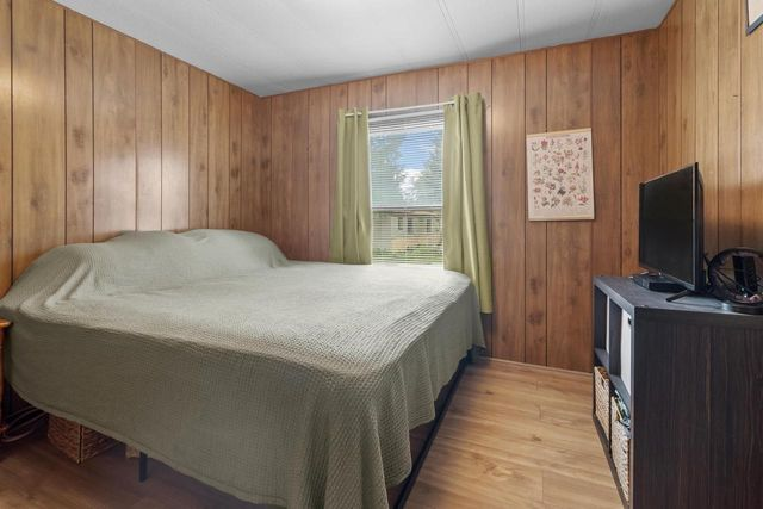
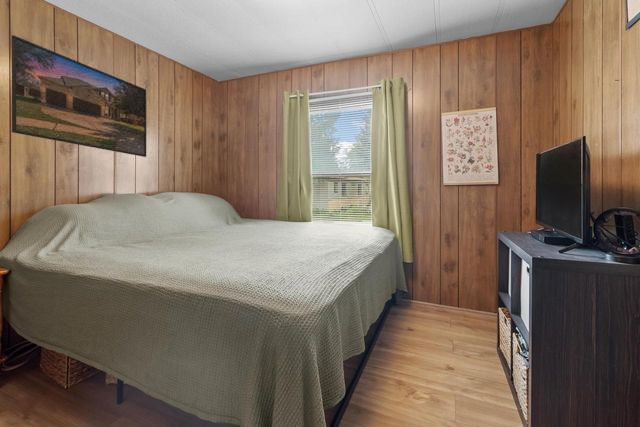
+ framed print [10,34,147,158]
